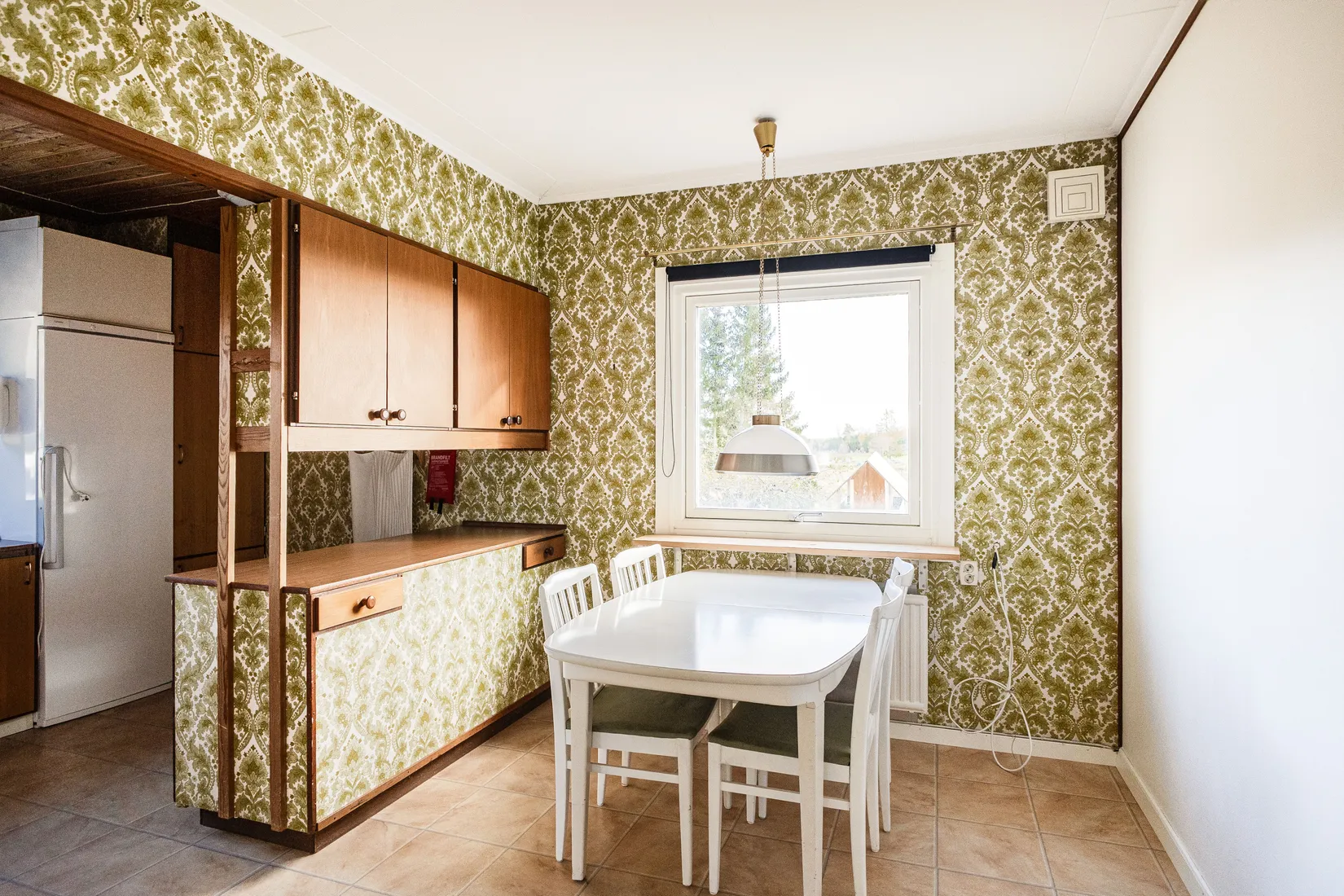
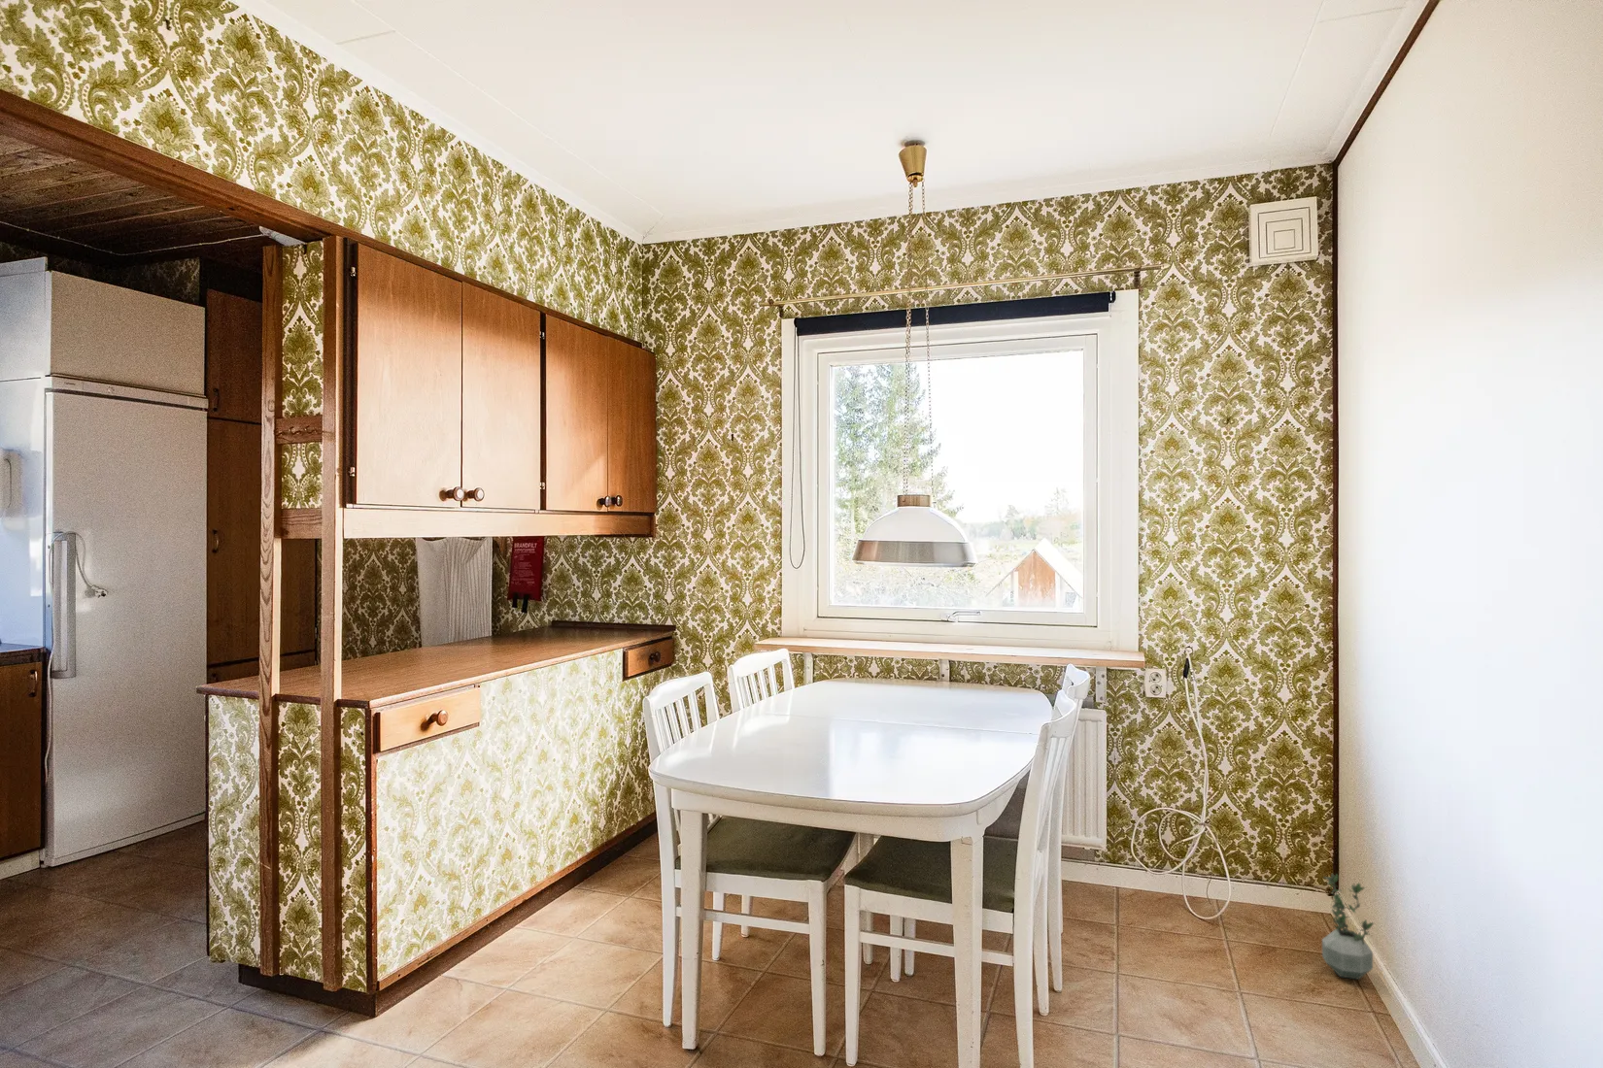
+ potted plant [1322,871,1375,981]
